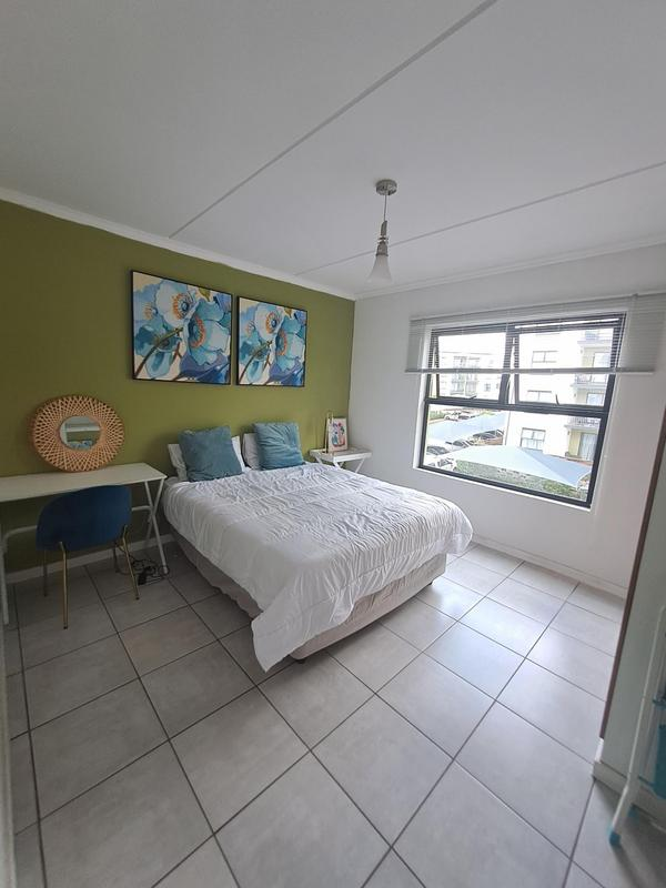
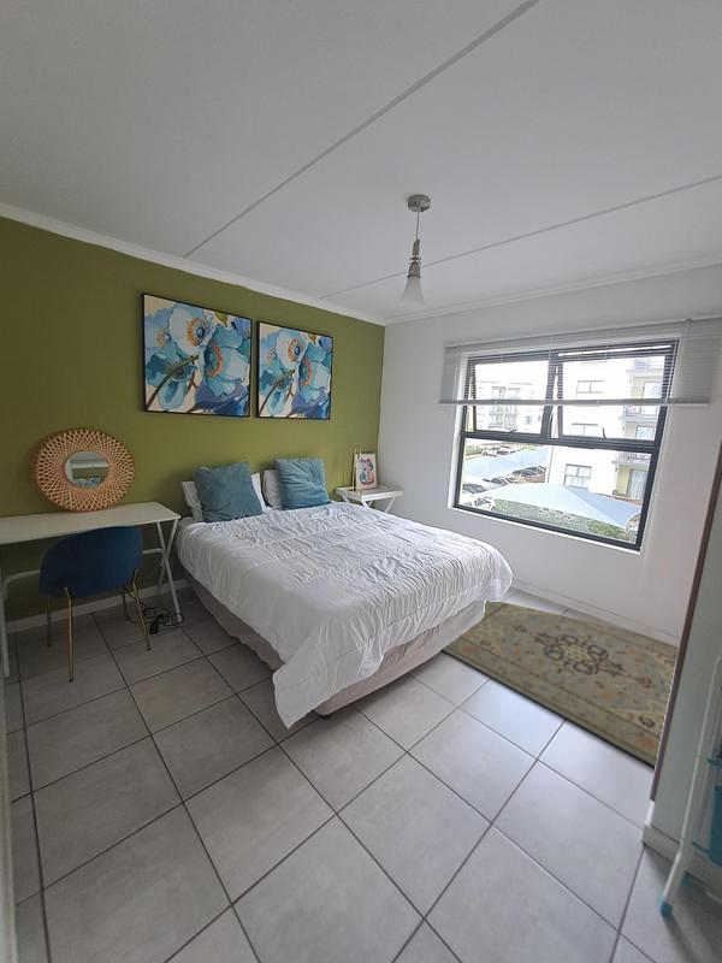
+ rug [440,601,679,767]
